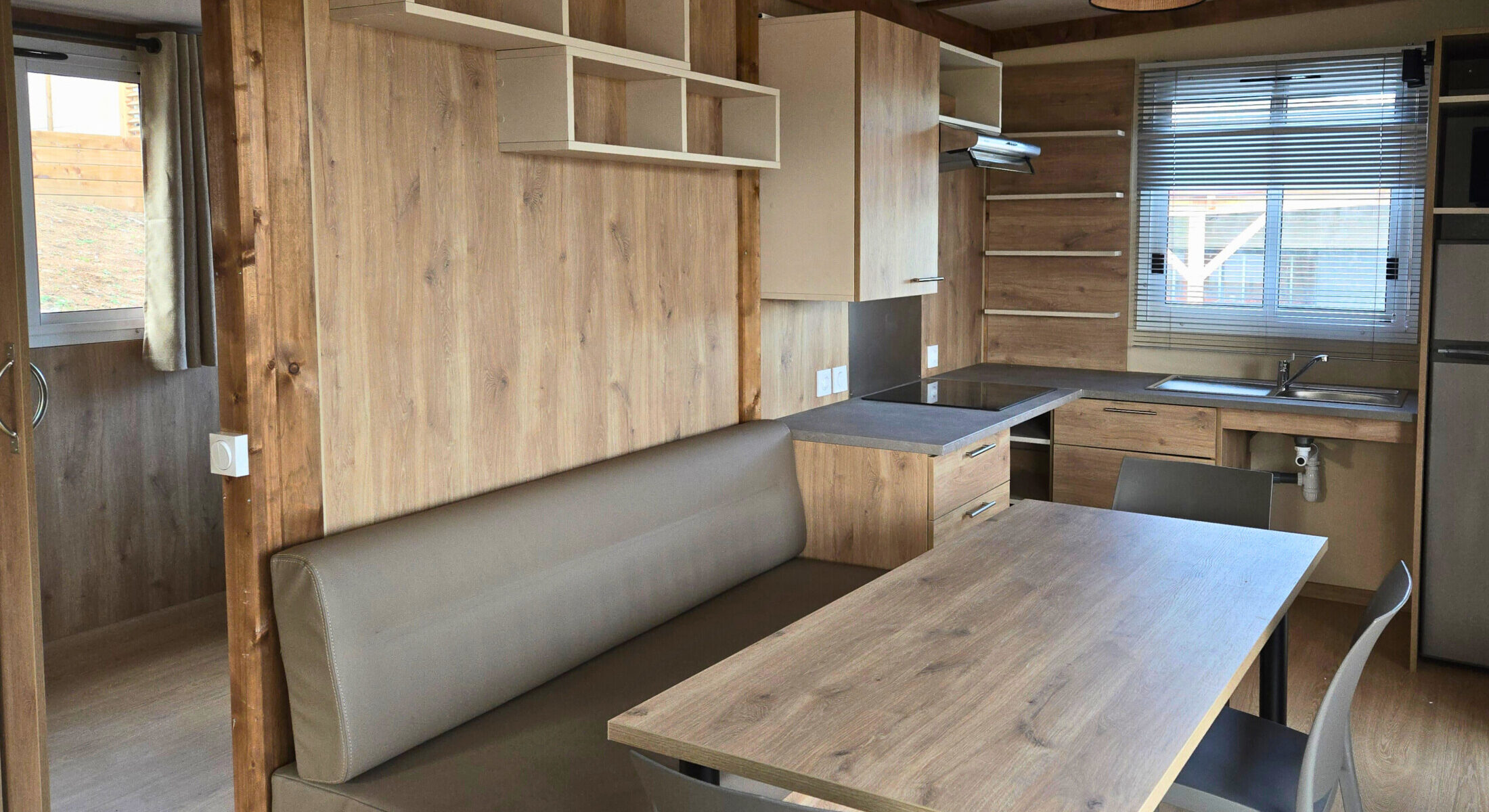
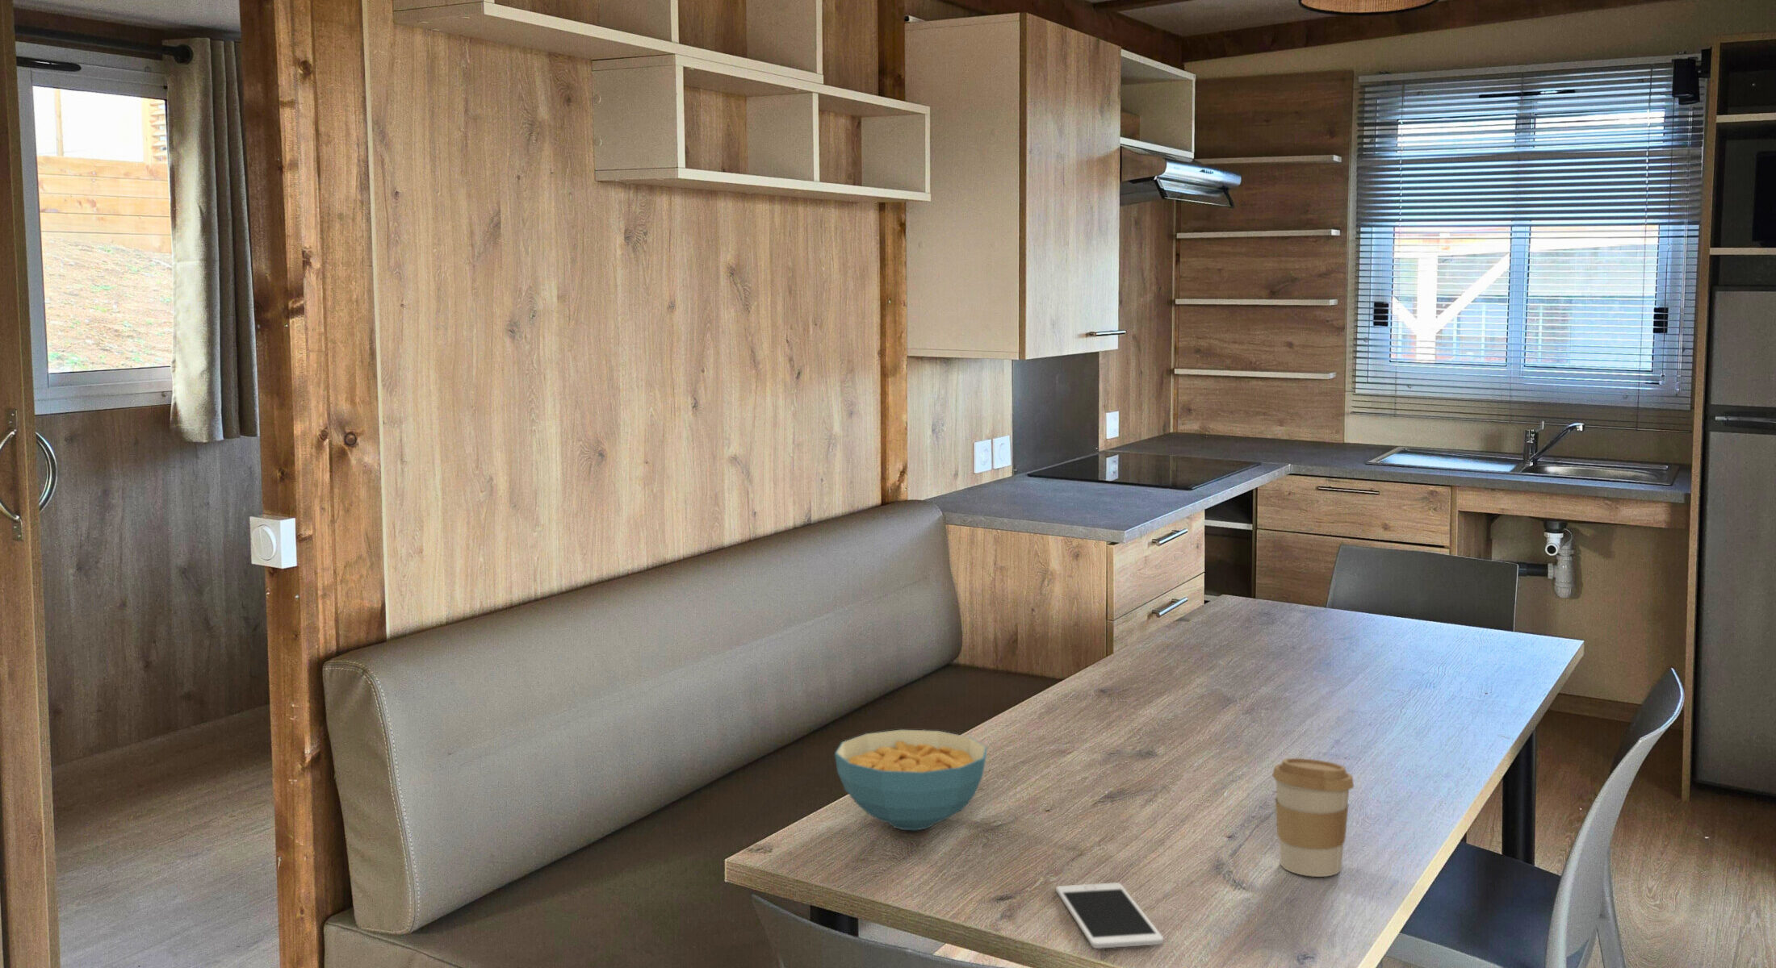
+ cereal bowl [834,730,988,831]
+ coffee cup [1271,757,1355,877]
+ cell phone [1056,882,1164,949]
